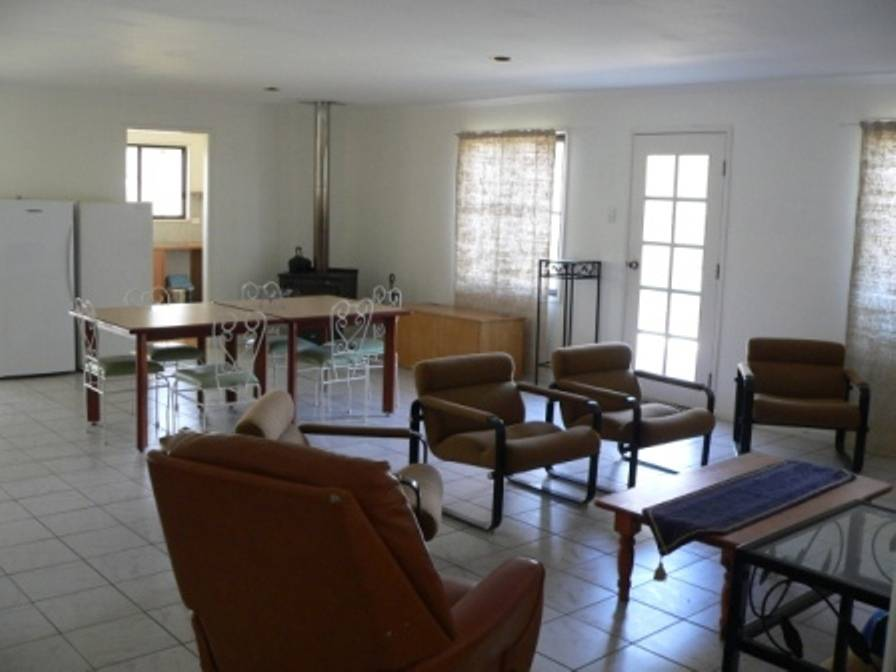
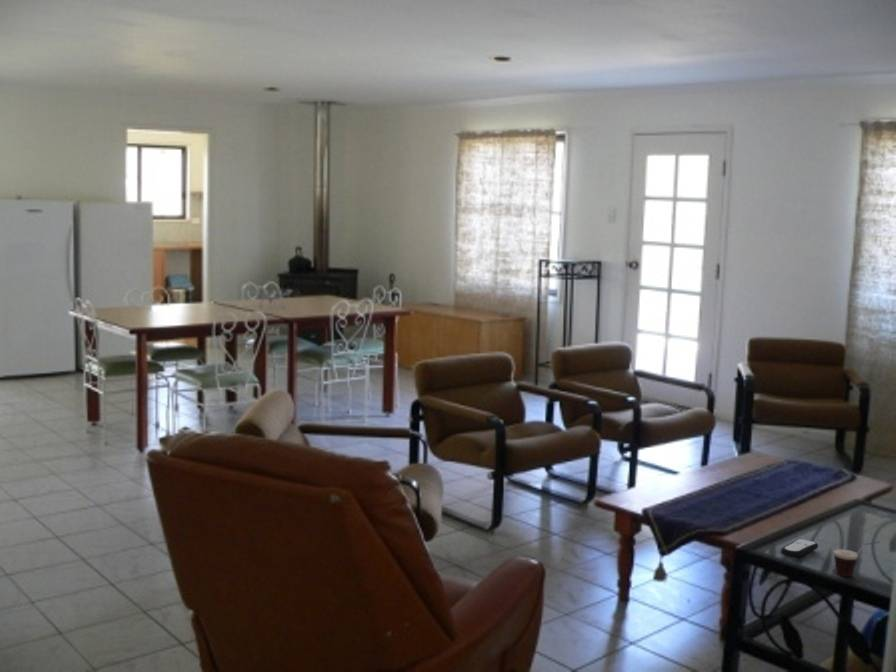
+ cup [833,540,881,578]
+ remote control [780,538,819,558]
